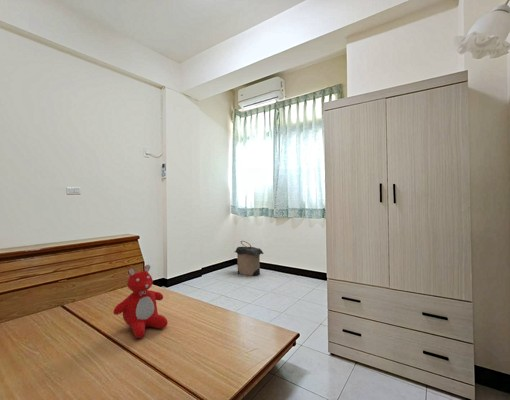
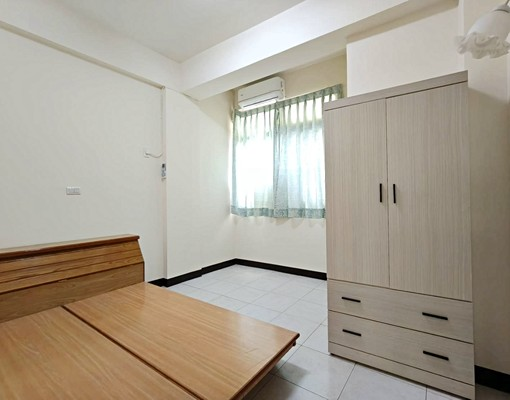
- teddy bear [112,264,168,339]
- laundry hamper [234,240,265,277]
